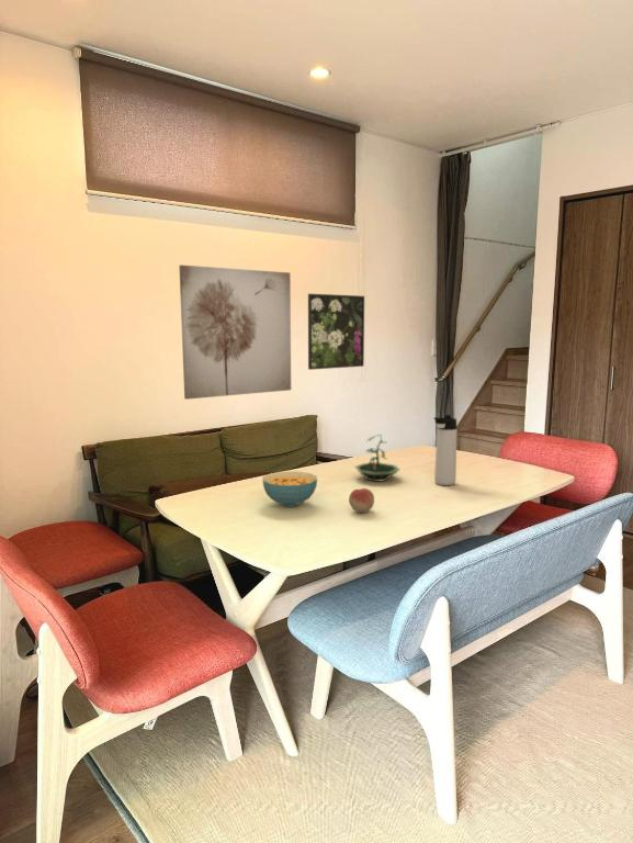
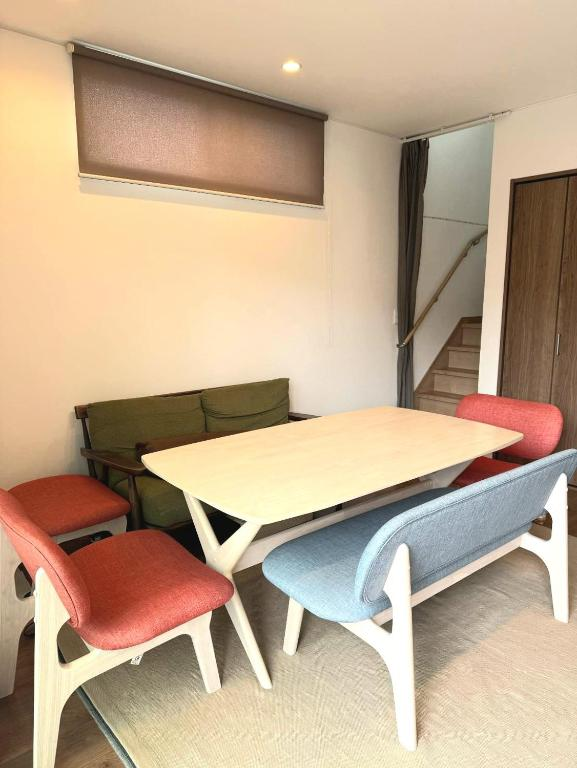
- terrarium [353,434,402,483]
- thermos bottle [433,414,459,486]
- fruit [348,487,375,514]
- wall art [178,263,292,401]
- cereal bowl [261,470,318,508]
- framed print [307,293,365,371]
